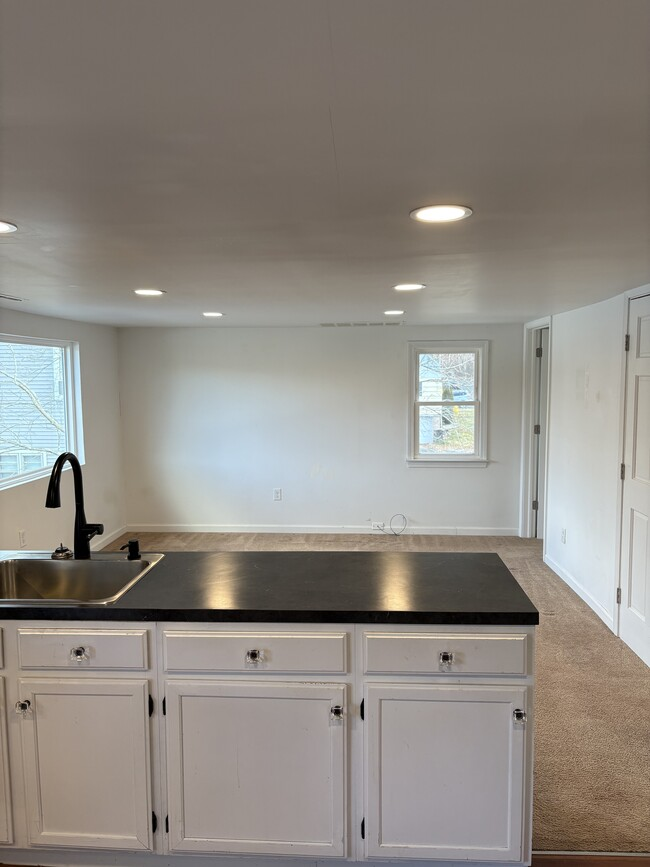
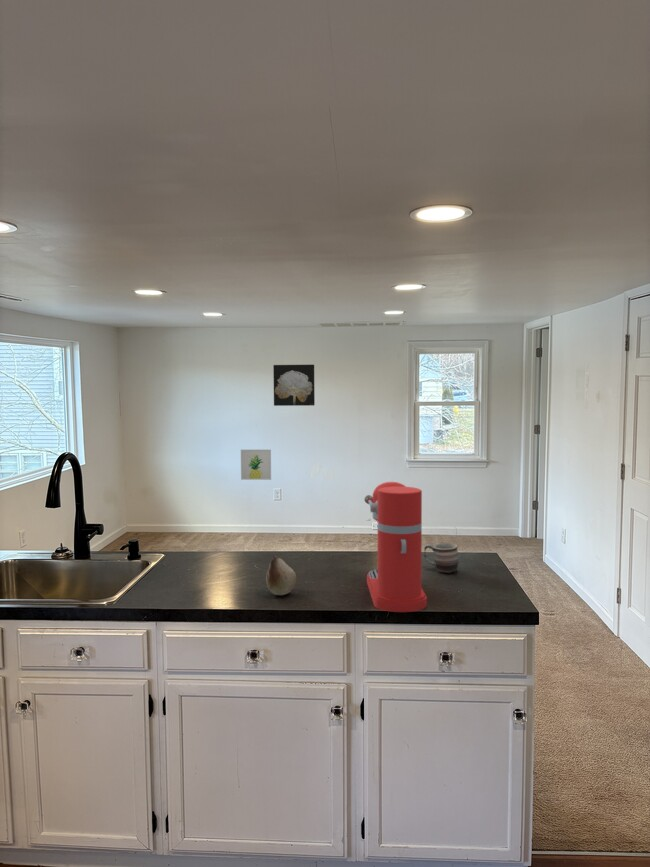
+ fruit [265,554,297,596]
+ wall art [272,364,316,407]
+ mug [423,542,460,574]
+ wall art [240,449,272,481]
+ coffee maker [363,481,428,613]
